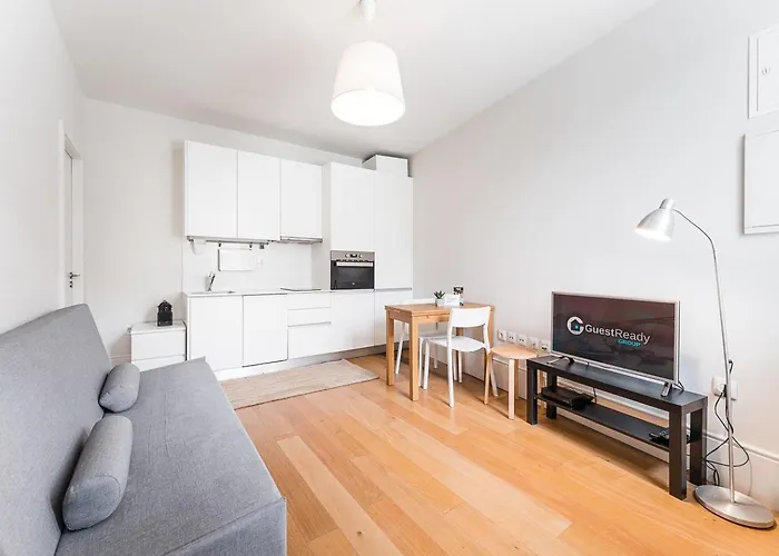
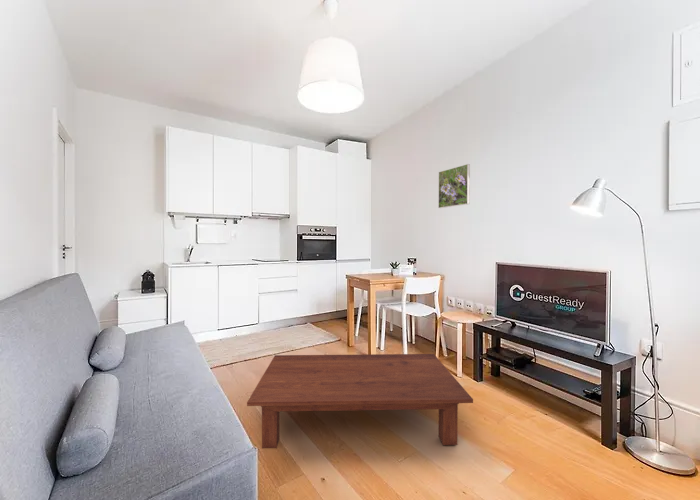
+ coffee table [246,353,474,449]
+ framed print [437,163,471,209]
